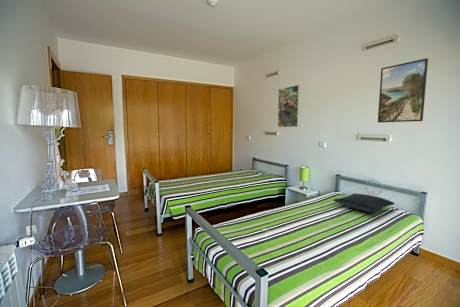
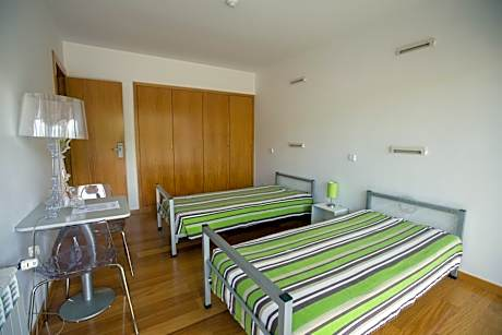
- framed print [277,84,301,128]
- pillow [332,193,395,213]
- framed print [377,57,429,124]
